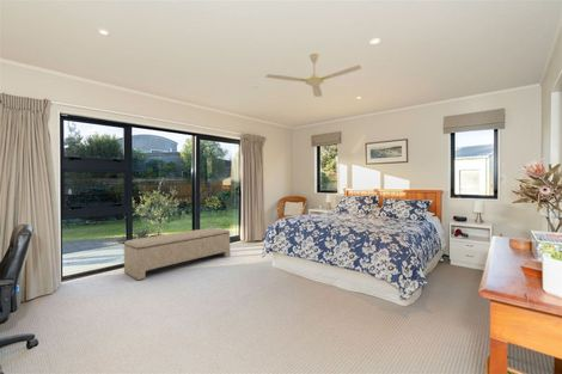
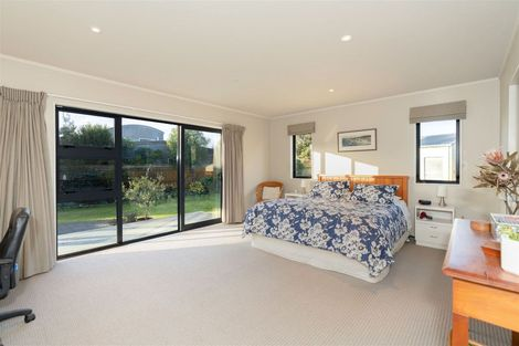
- ceiling fan [264,53,362,98]
- bench [123,227,231,281]
